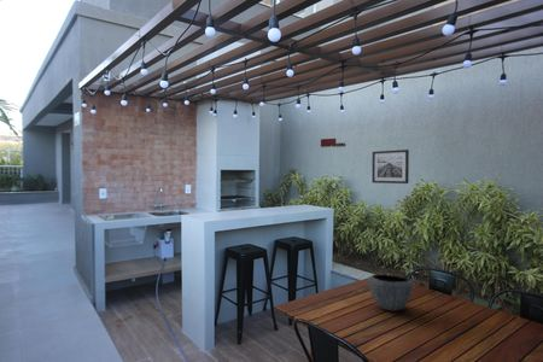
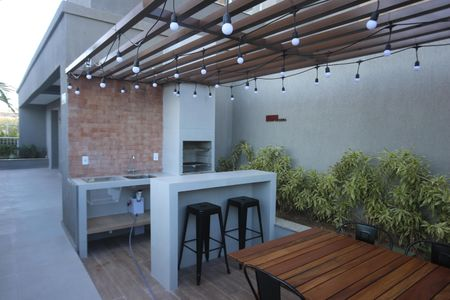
- bowl [367,273,415,311]
- wall art [372,148,410,185]
